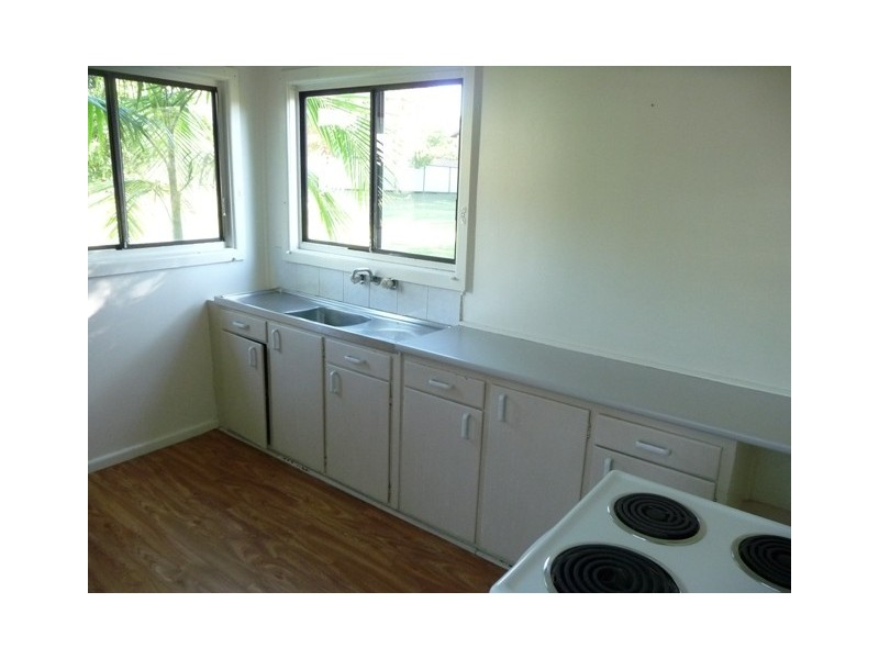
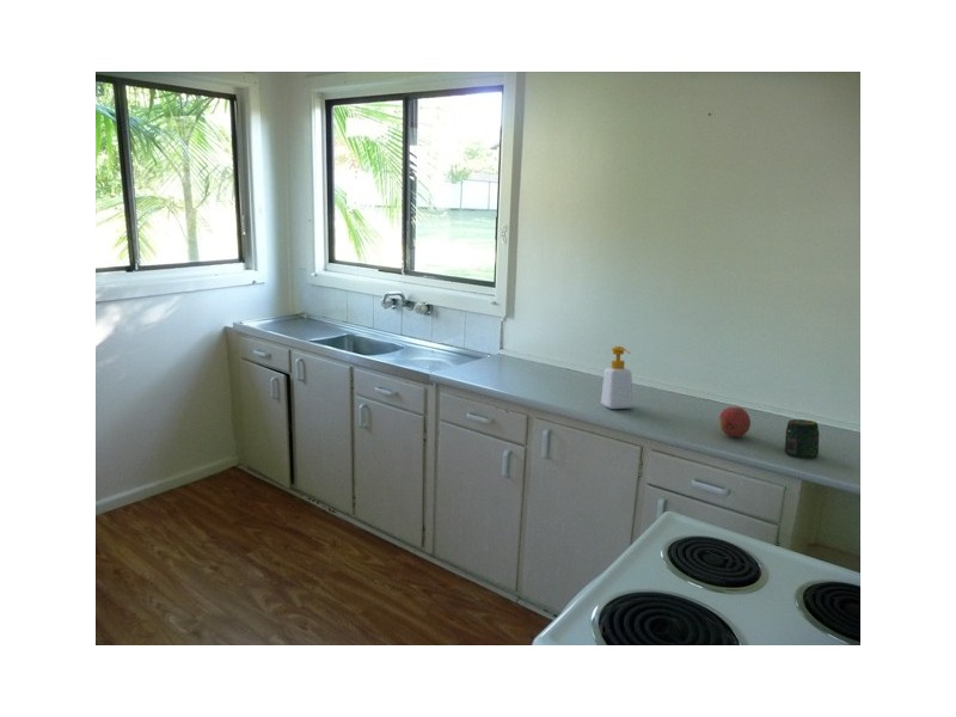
+ jar [784,418,820,459]
+ soap bottle [600,345,635,410]
+ fruit [718,406,752,439]
